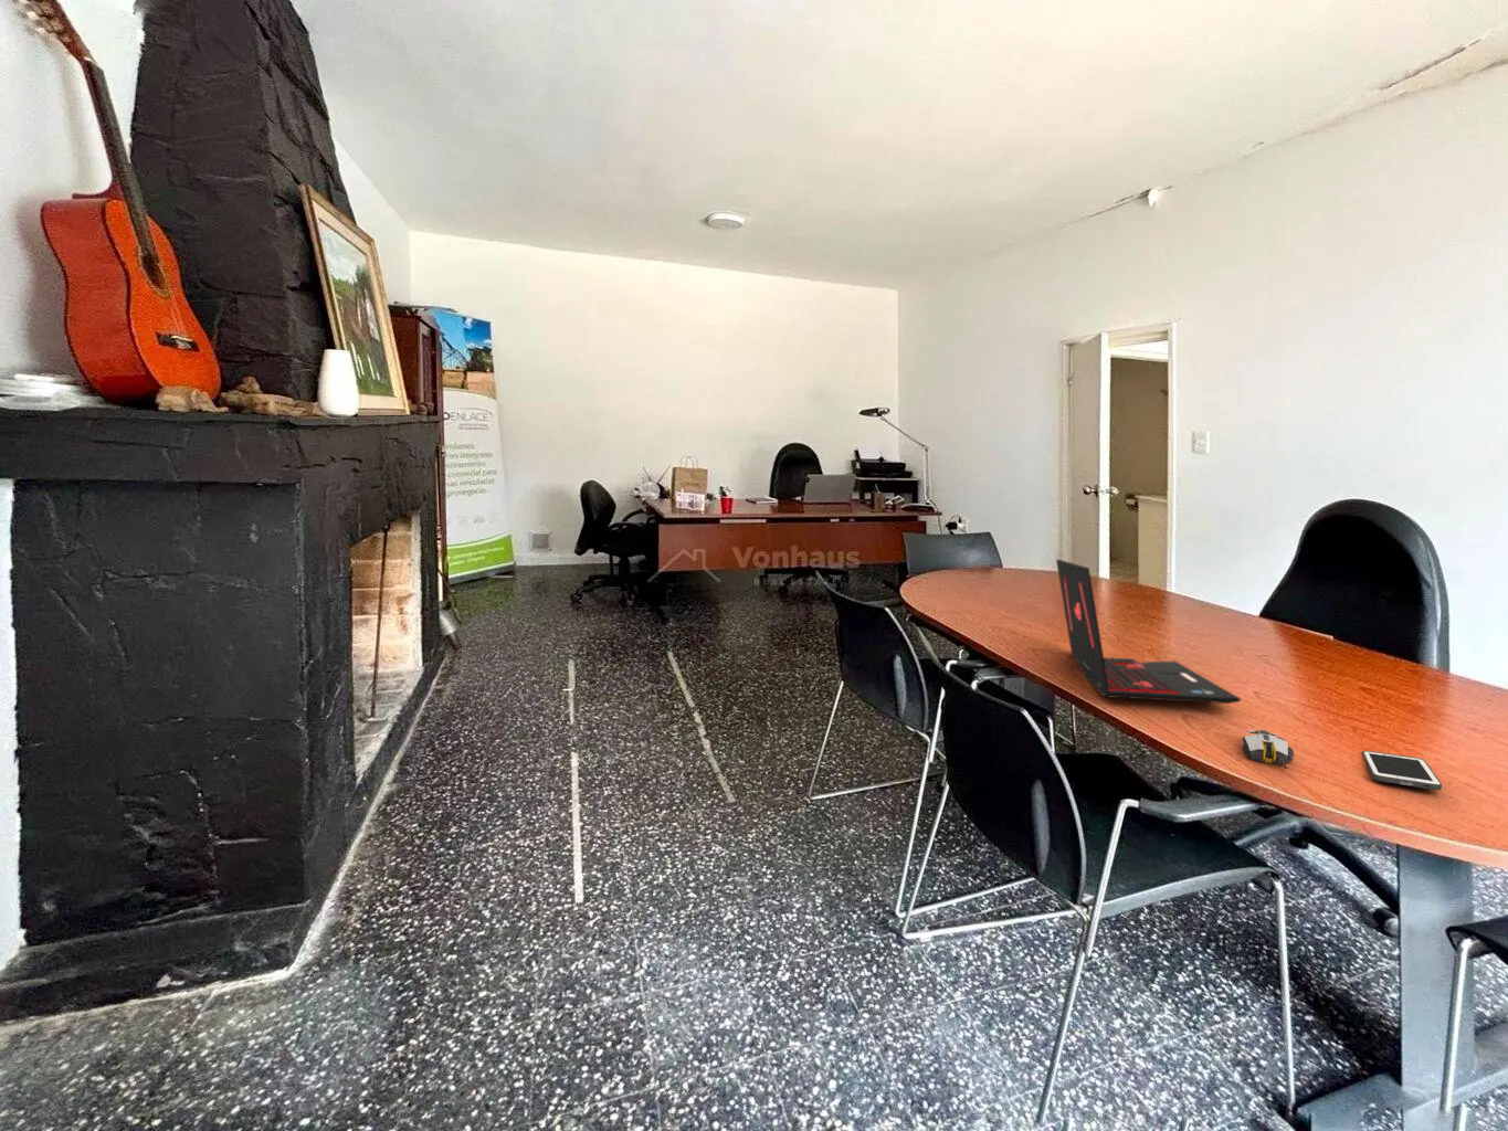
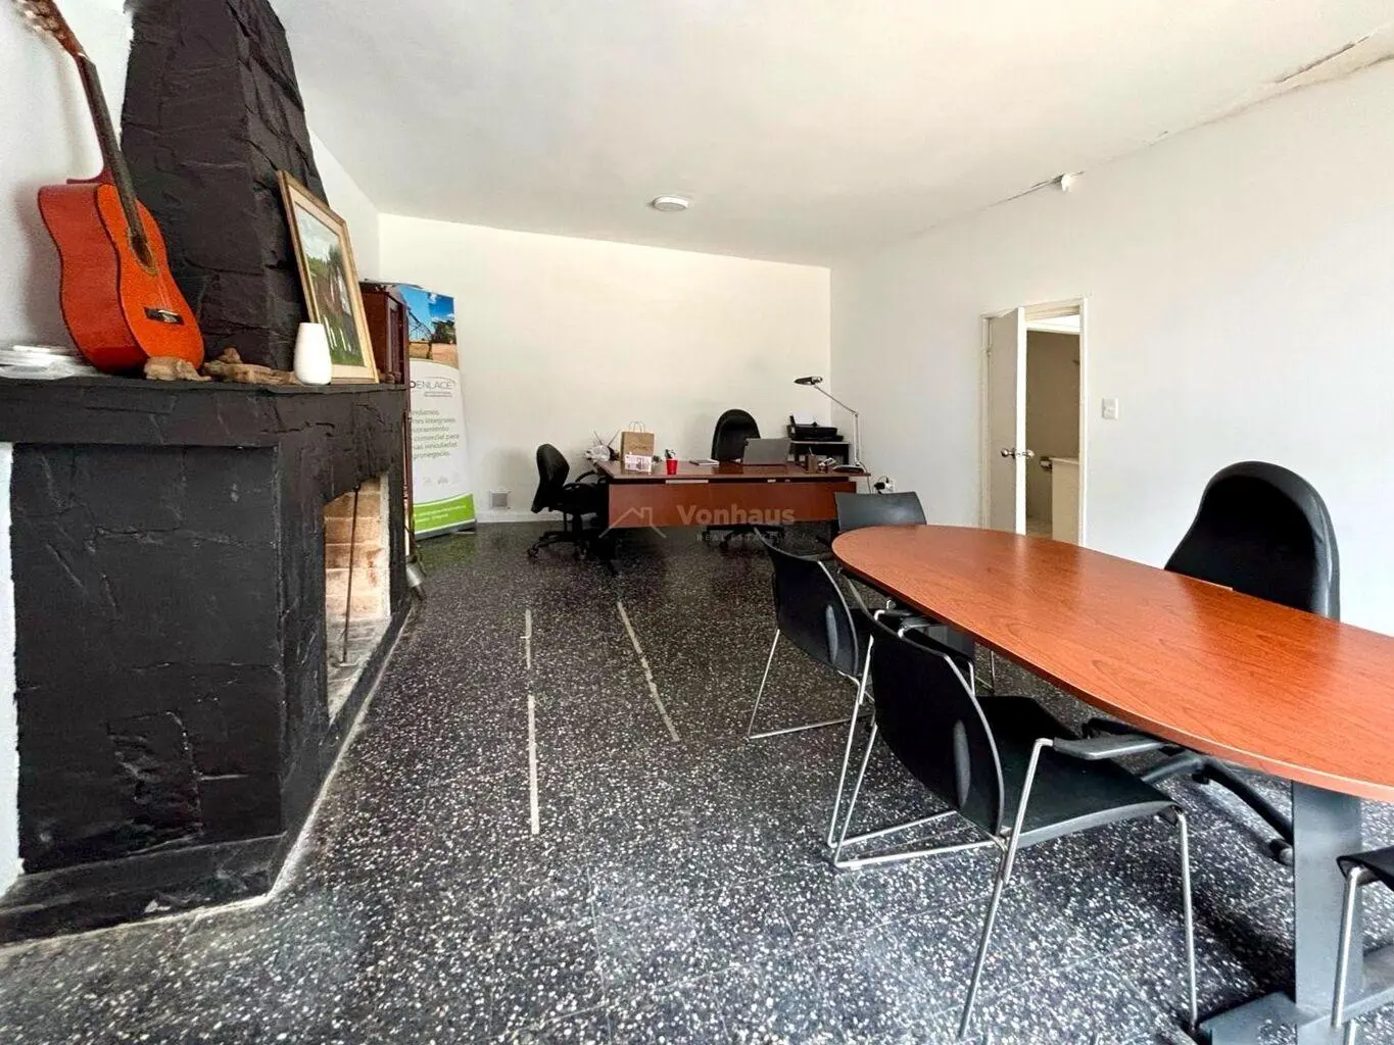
- laptop [1055,557,1242,704]
- cell phone [1361,750,1443,791]
- computer mouse [1242,729,1295,770]
